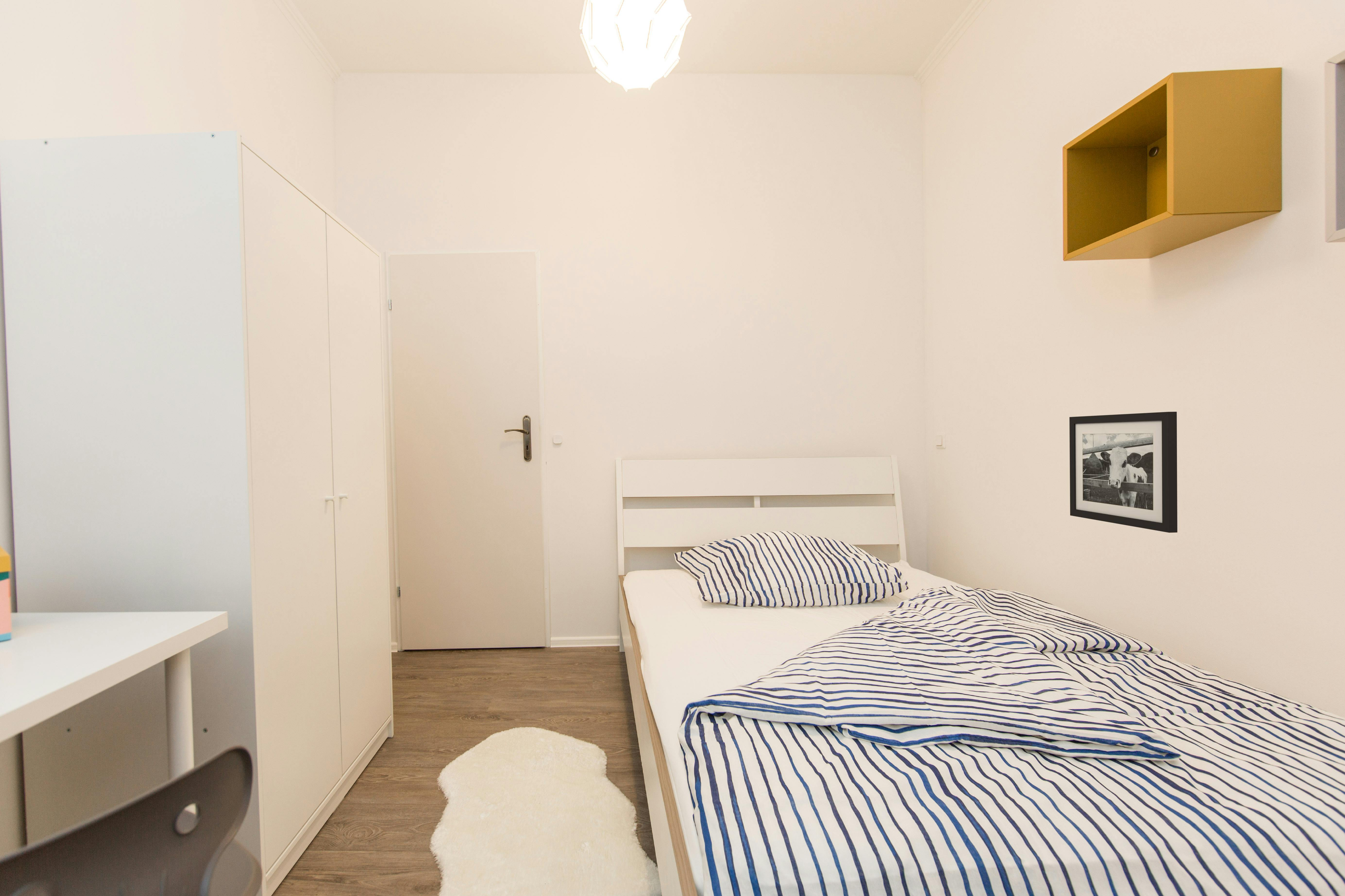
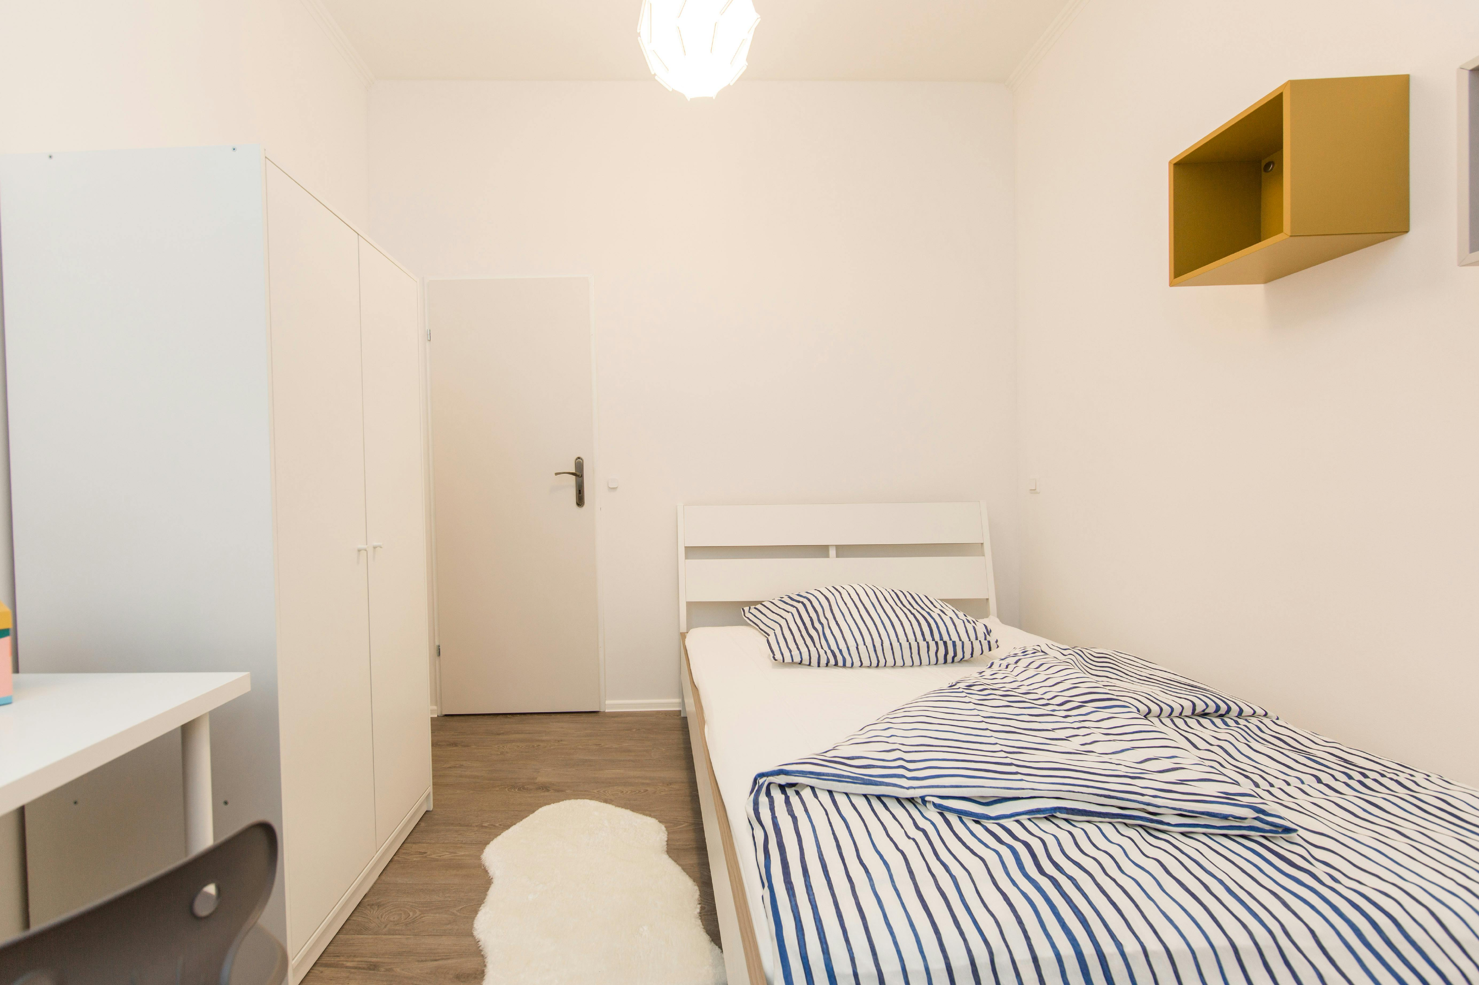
- picture frame [1069,411,1178,533]
